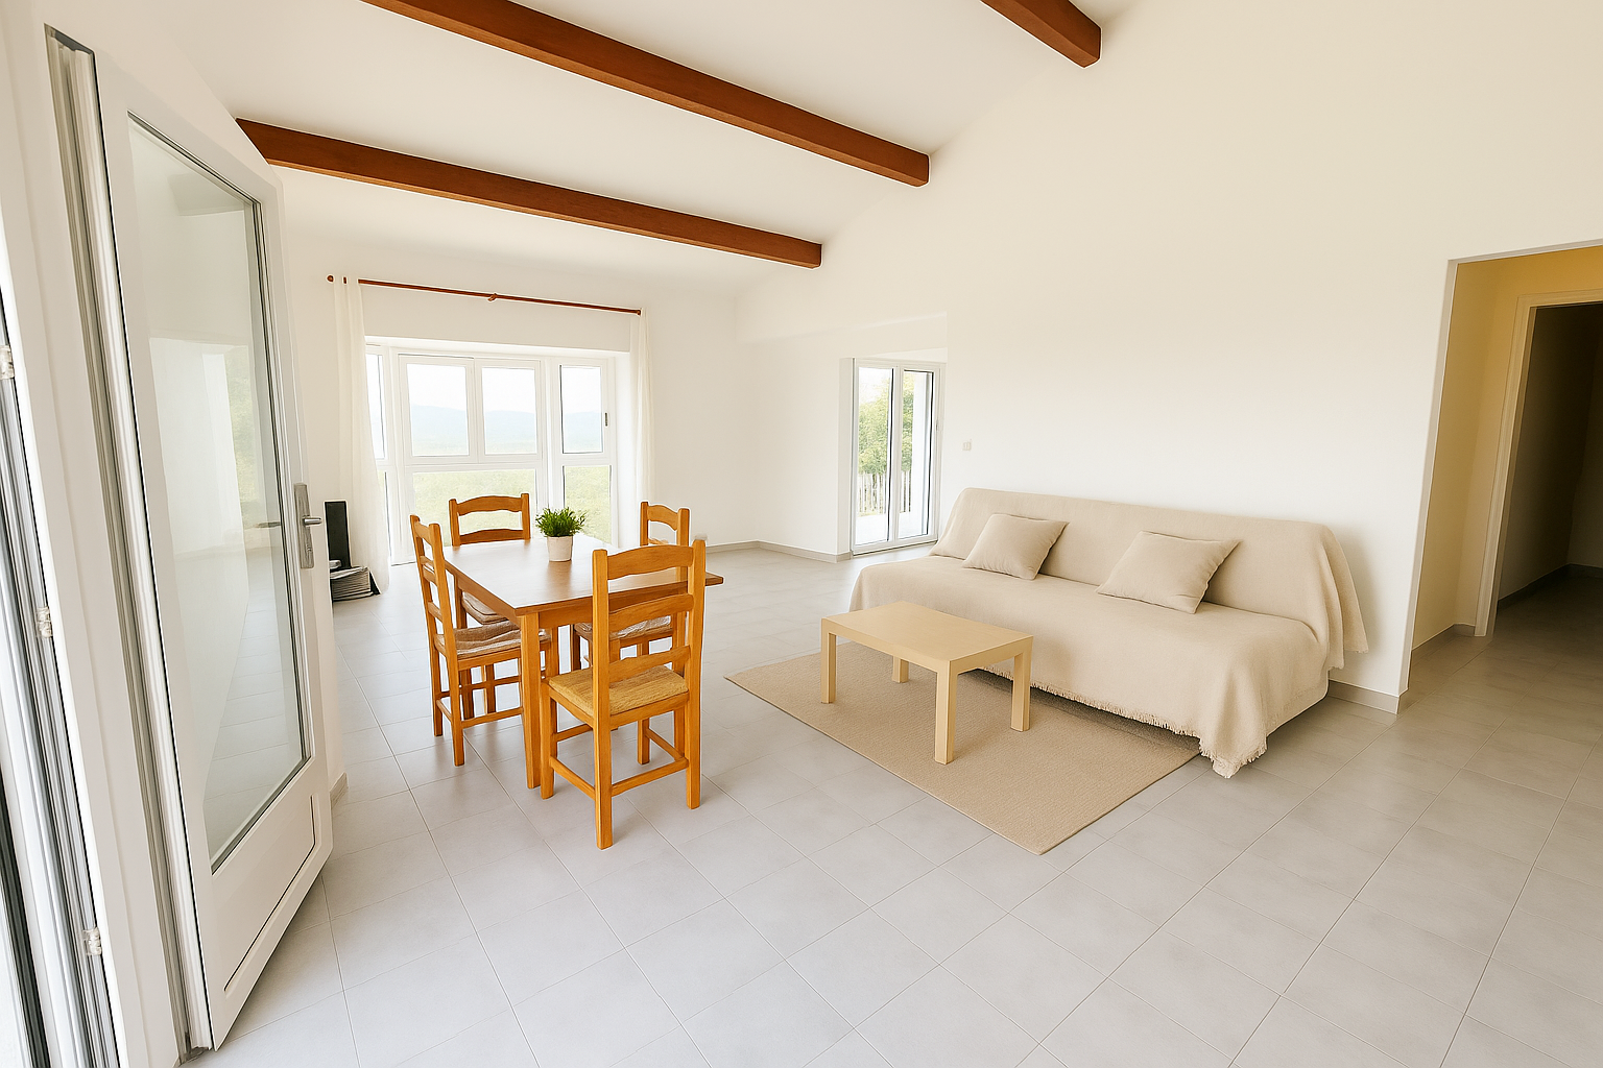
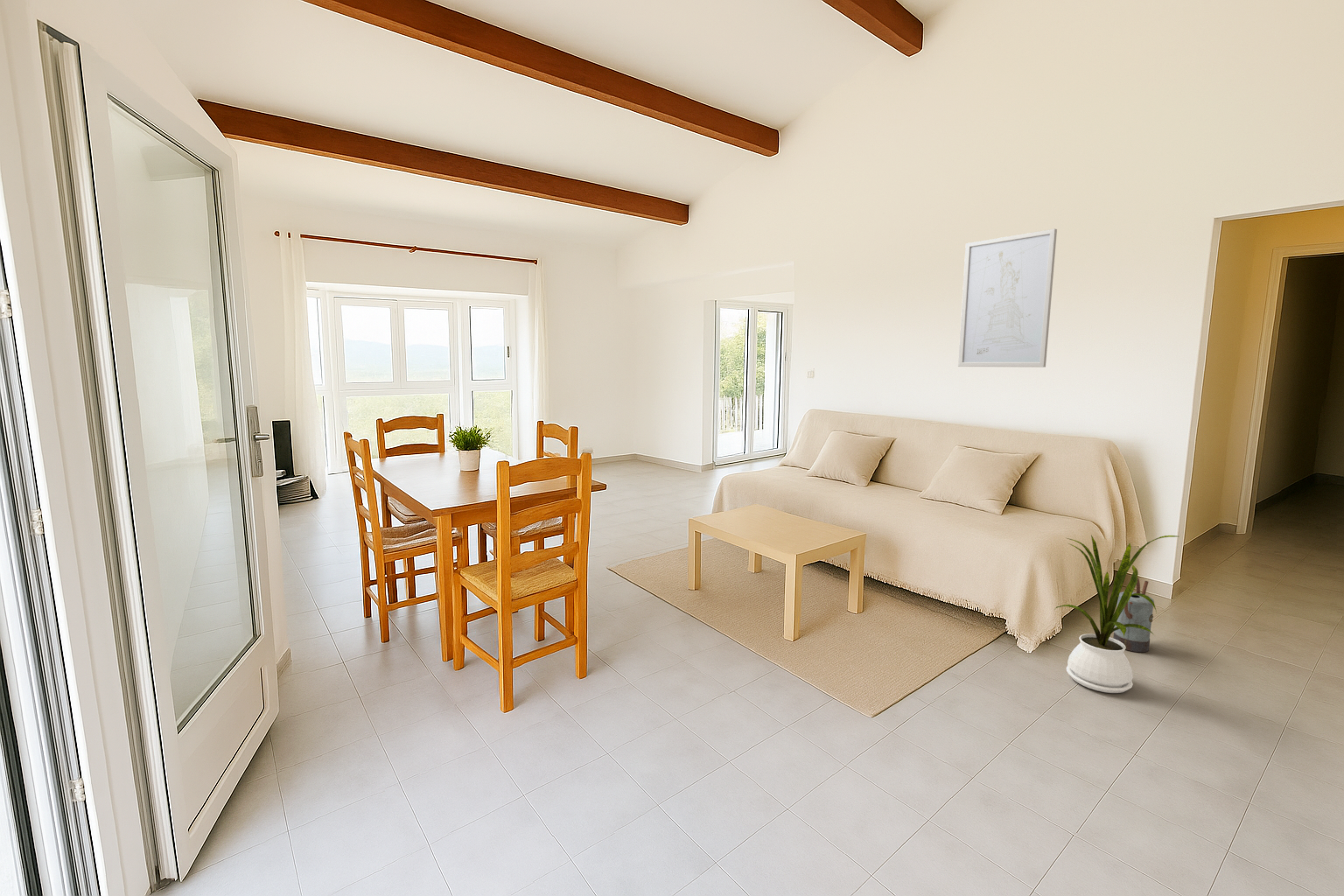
+ watering can [1112,577,1155,653]
+ house plant [1054,535,1179,694]
+ wall art [957,228,1058,368]
